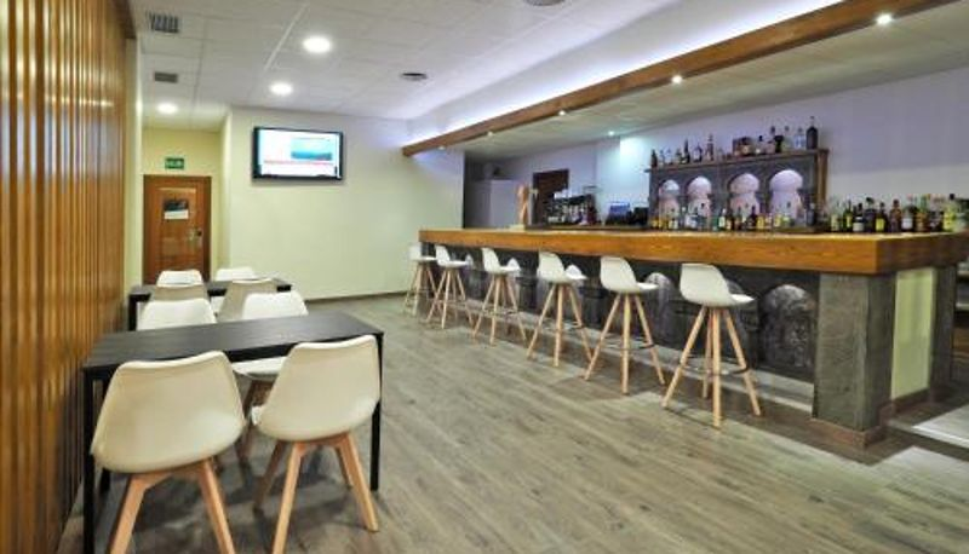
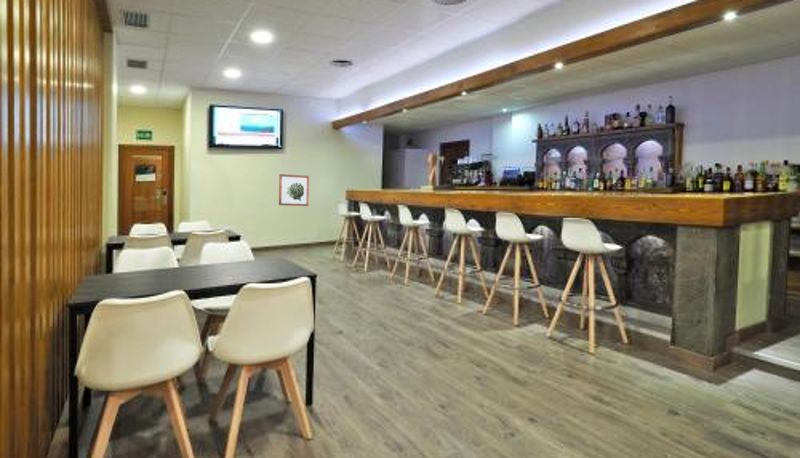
+ wall art [278,173,310,207]
